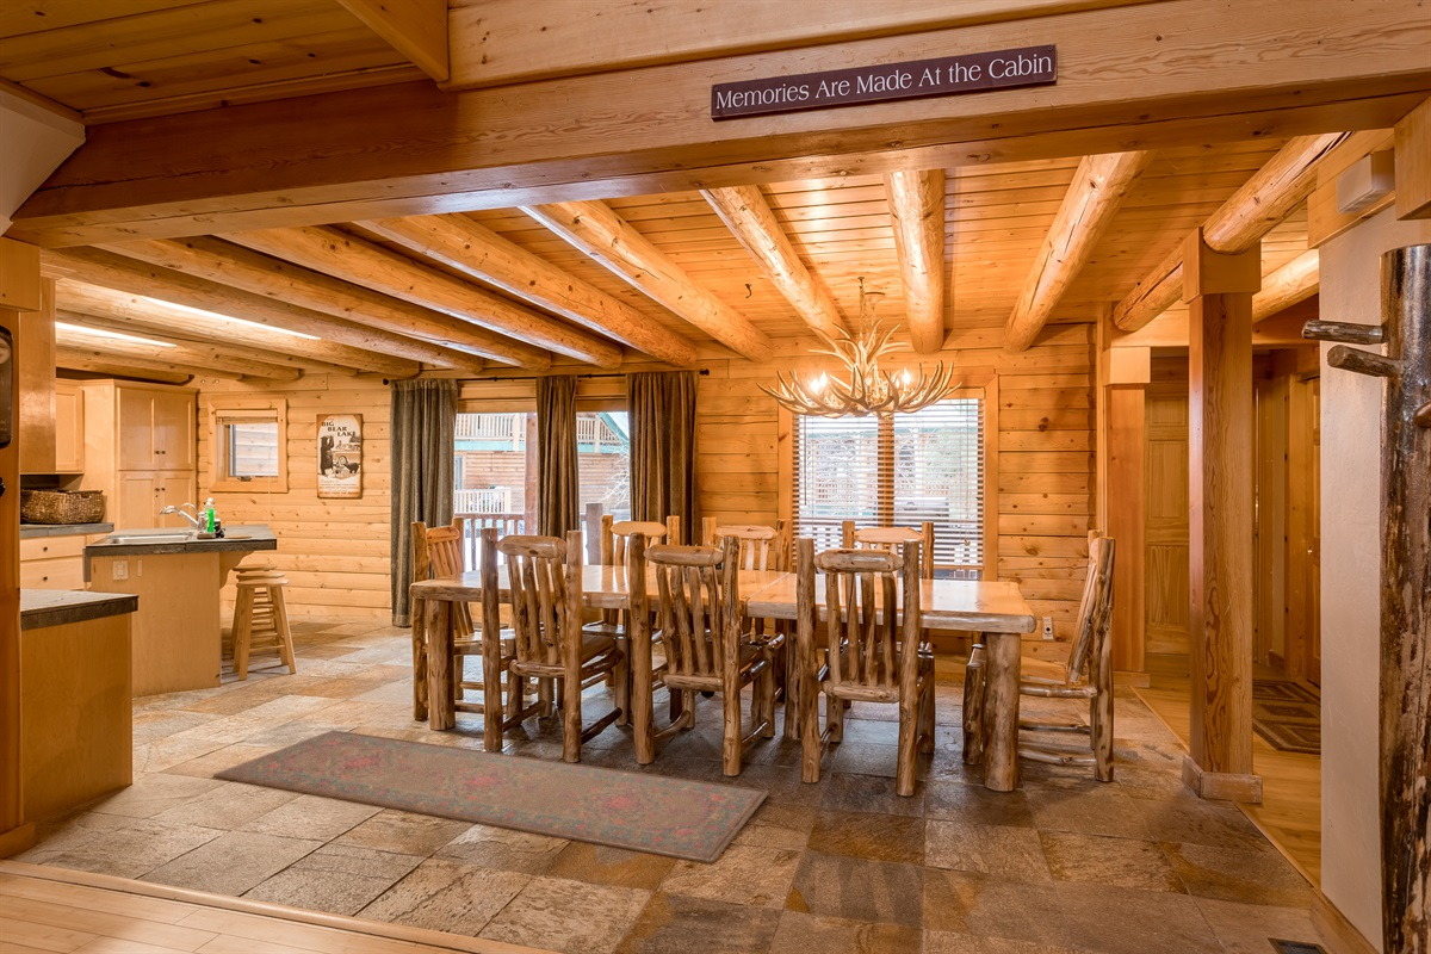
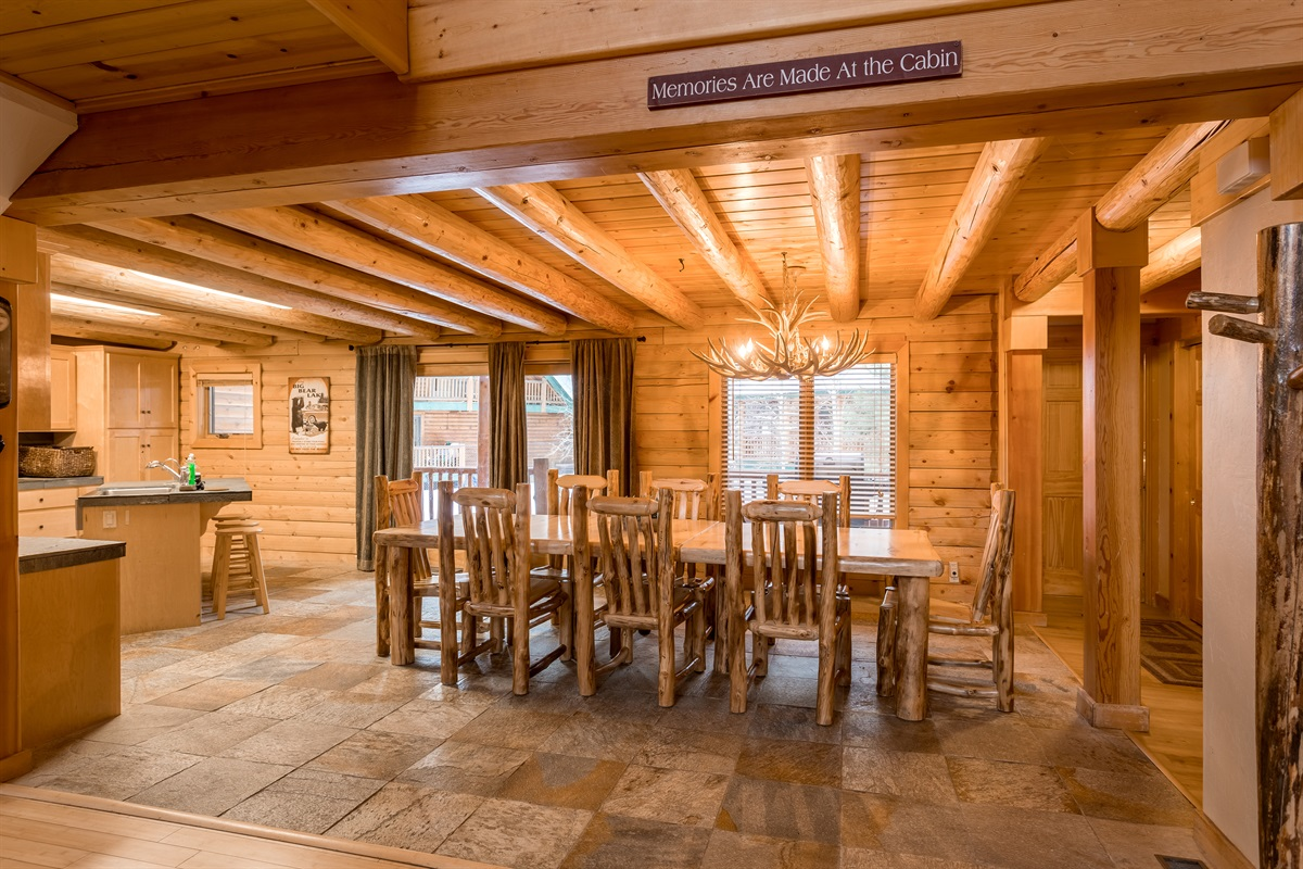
- rug [212,729,770,865]
